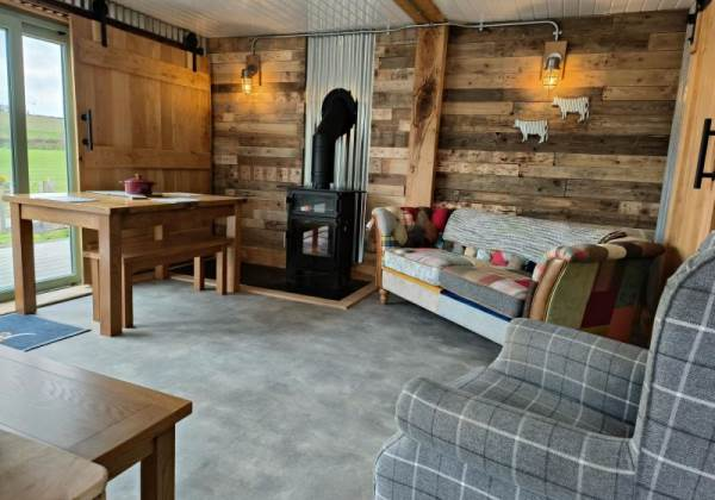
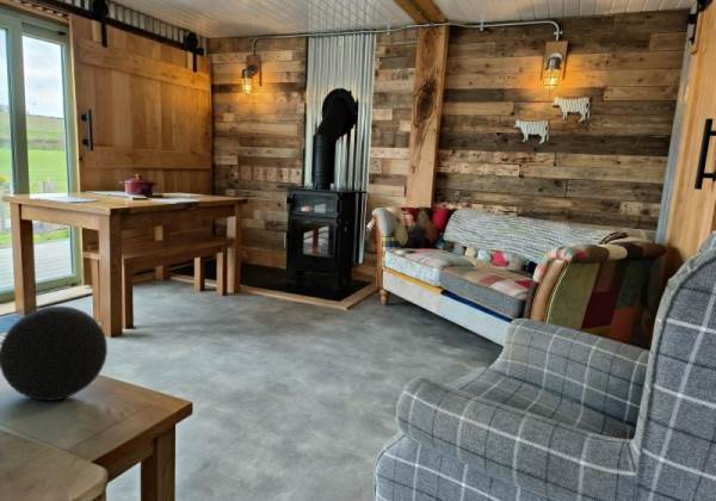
+ decorative orb [0,305,109,402]
